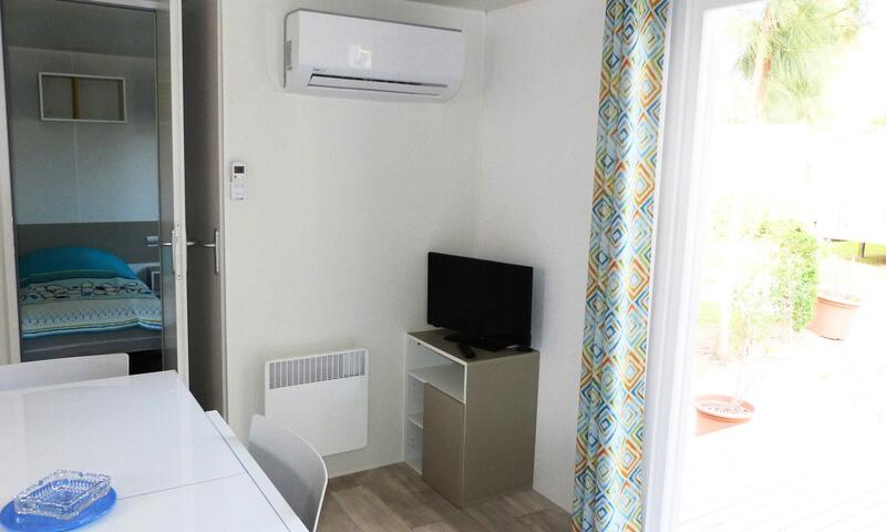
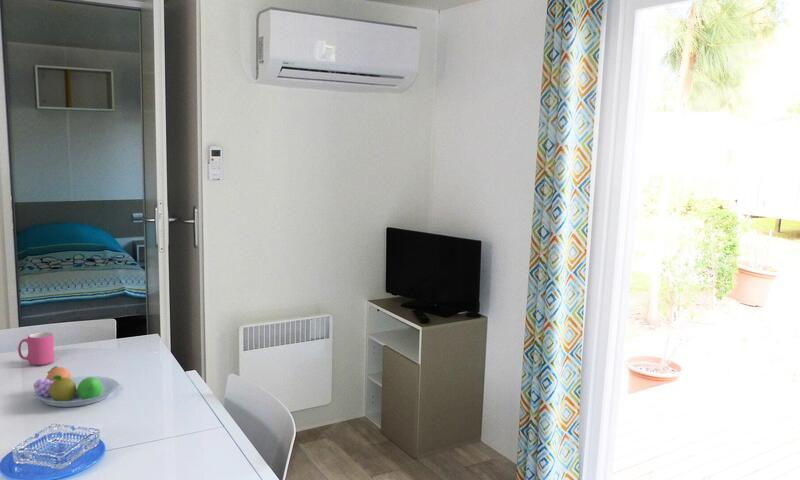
+ fruit bowl [33,365,120,408]
+ mug [17,331,55,366]
